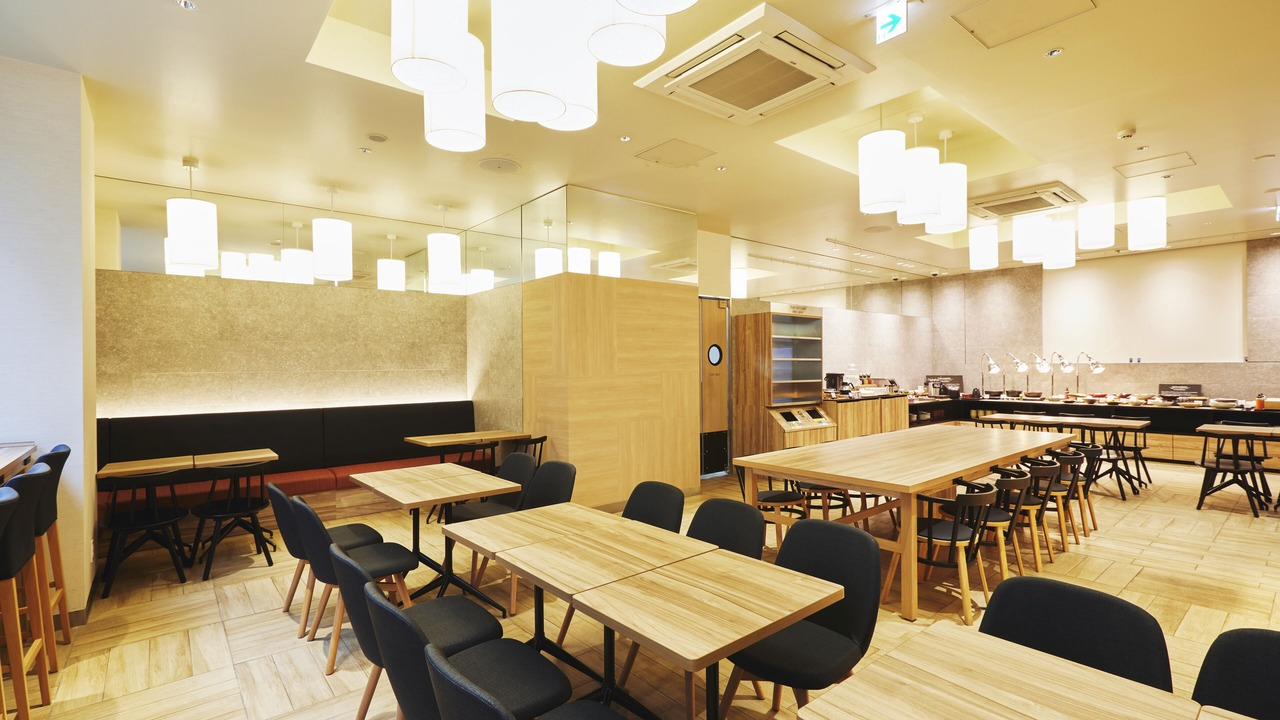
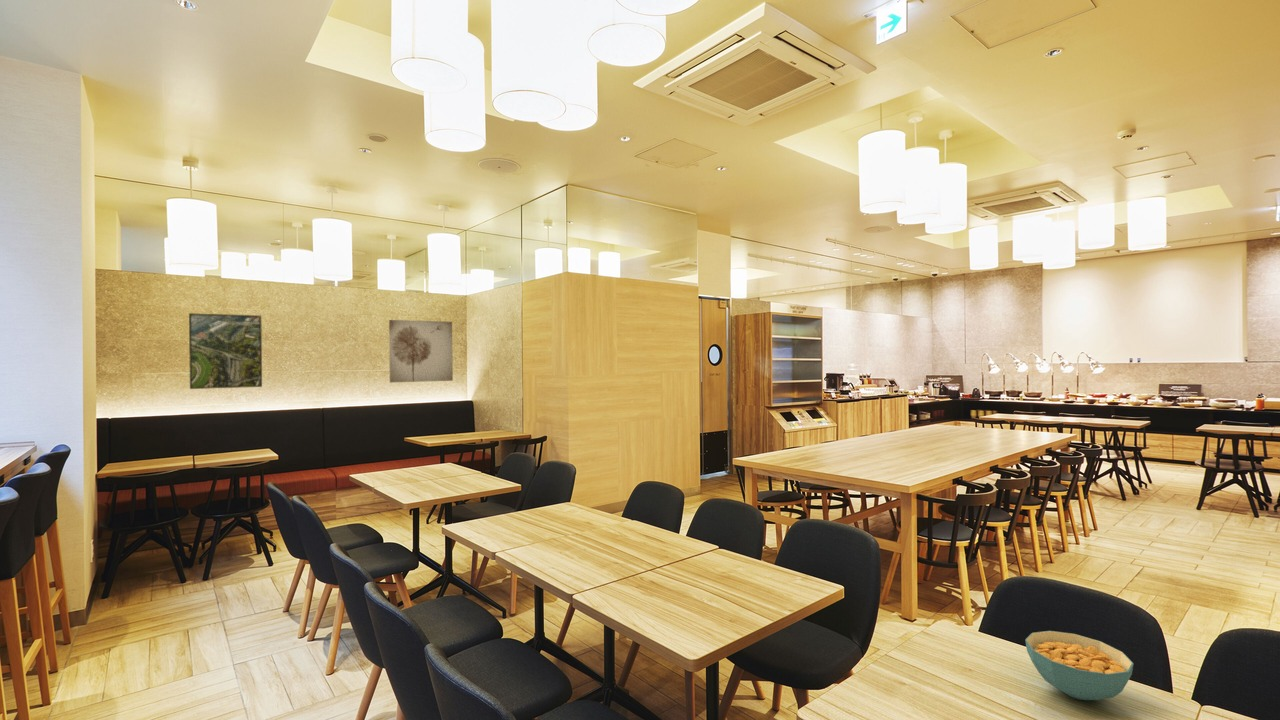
+ wall art [388,319,454,384]
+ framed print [188,312,263,390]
+ cereal bowl [1024,630,1135,701]
